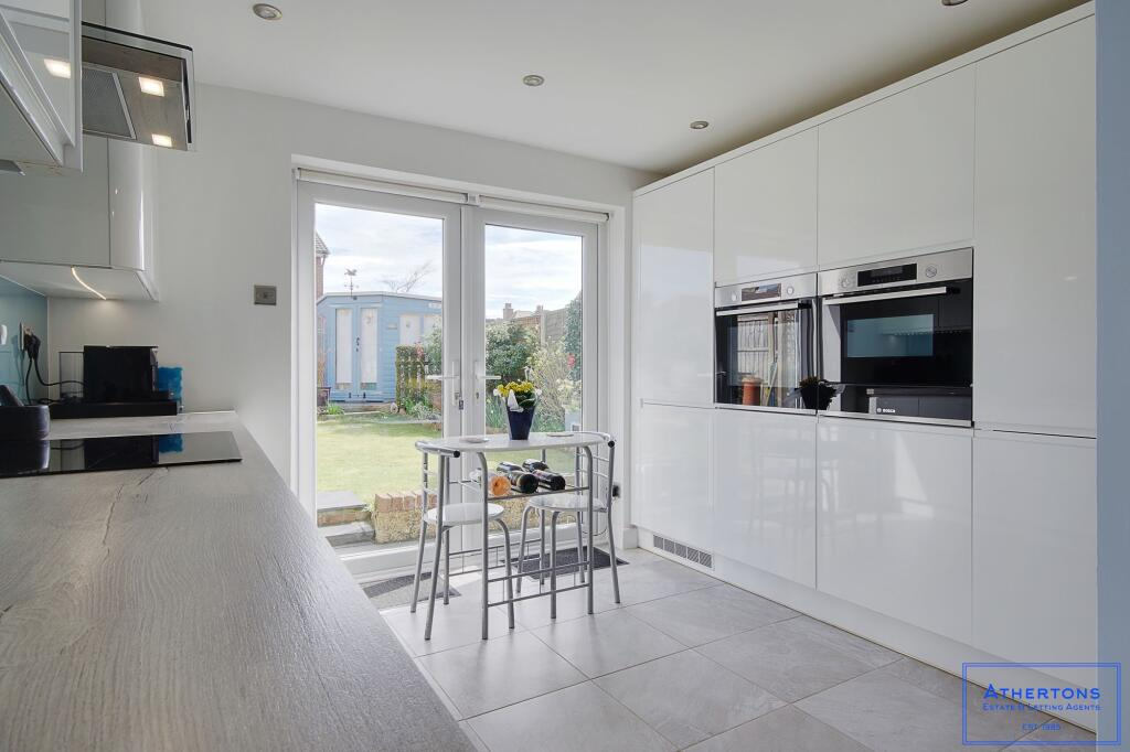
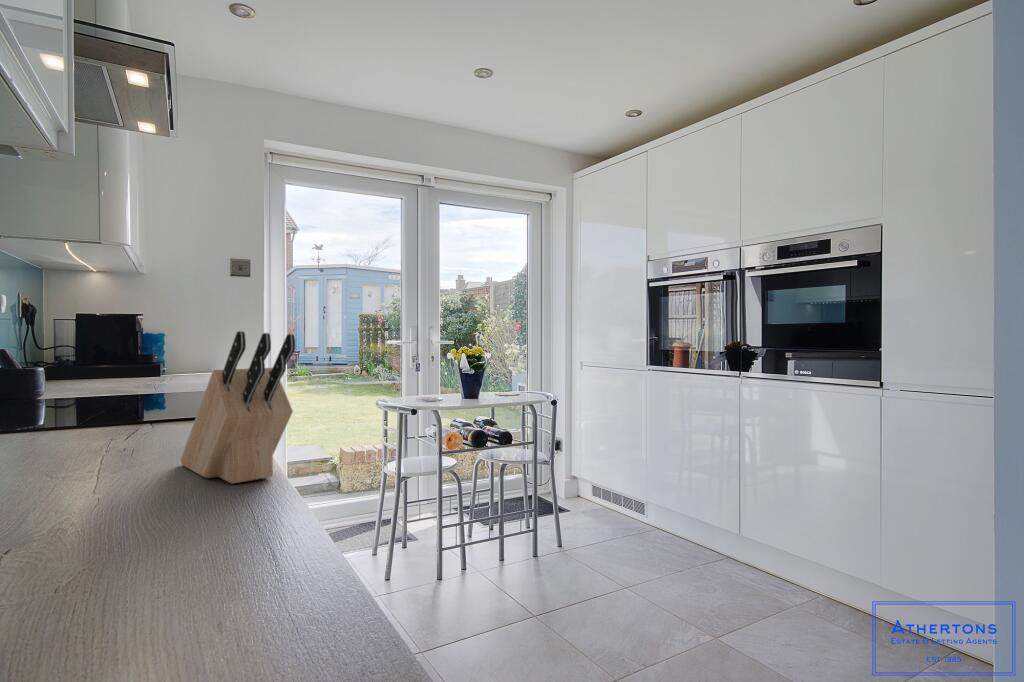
+ knife block [180,330,296,485]
